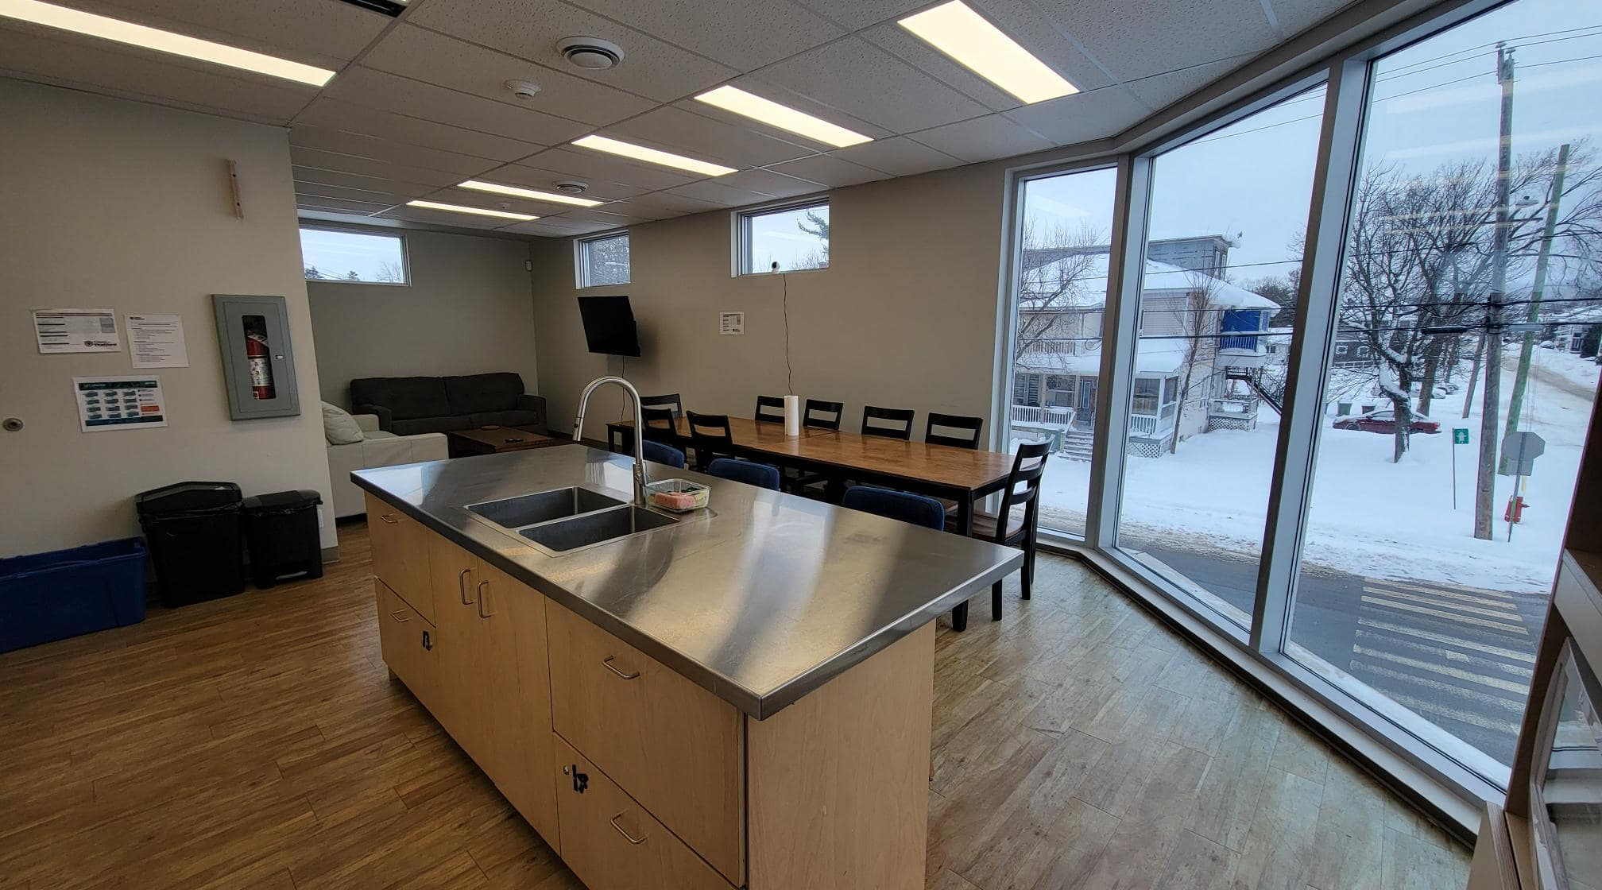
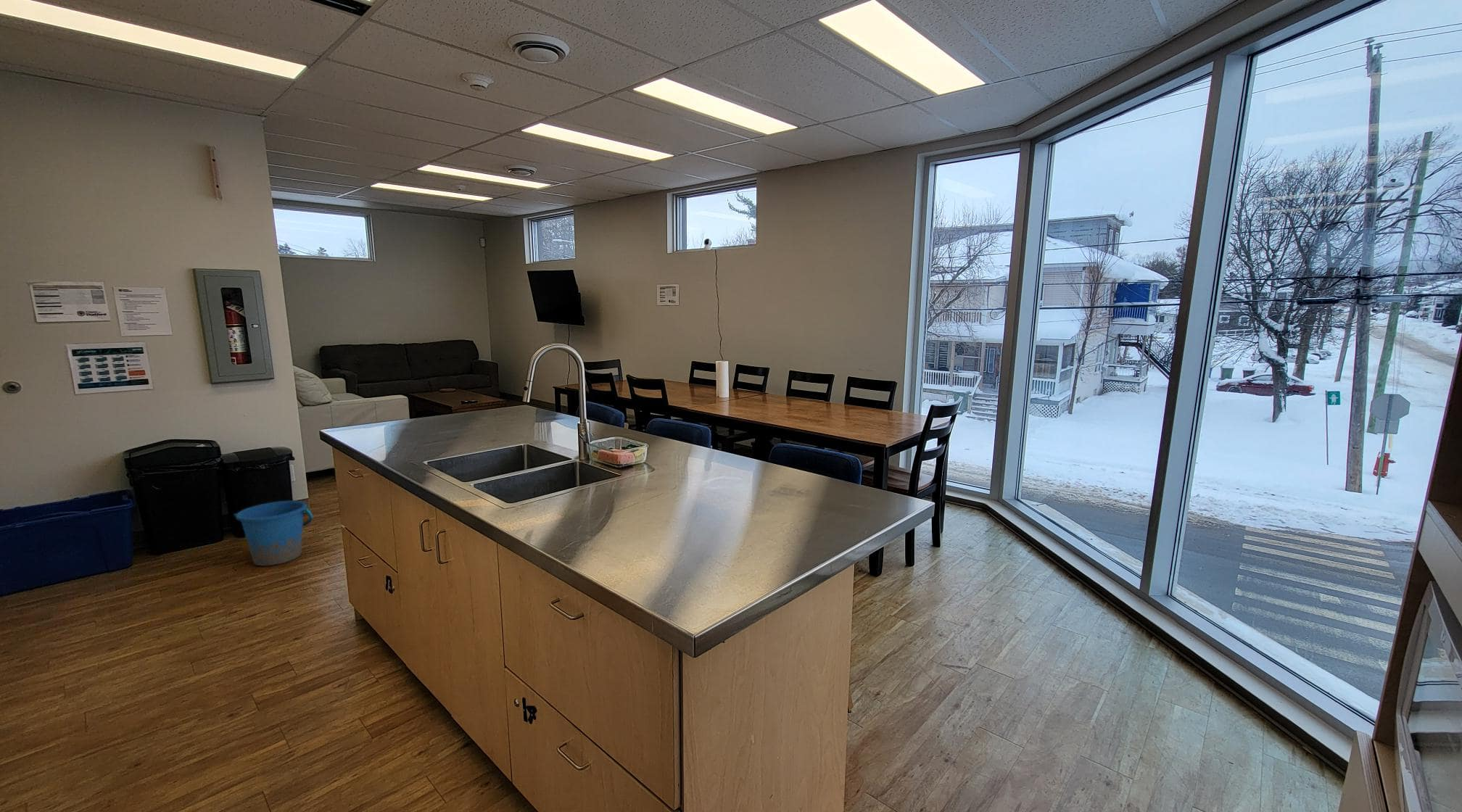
+ bucket [234,500,313,567]
